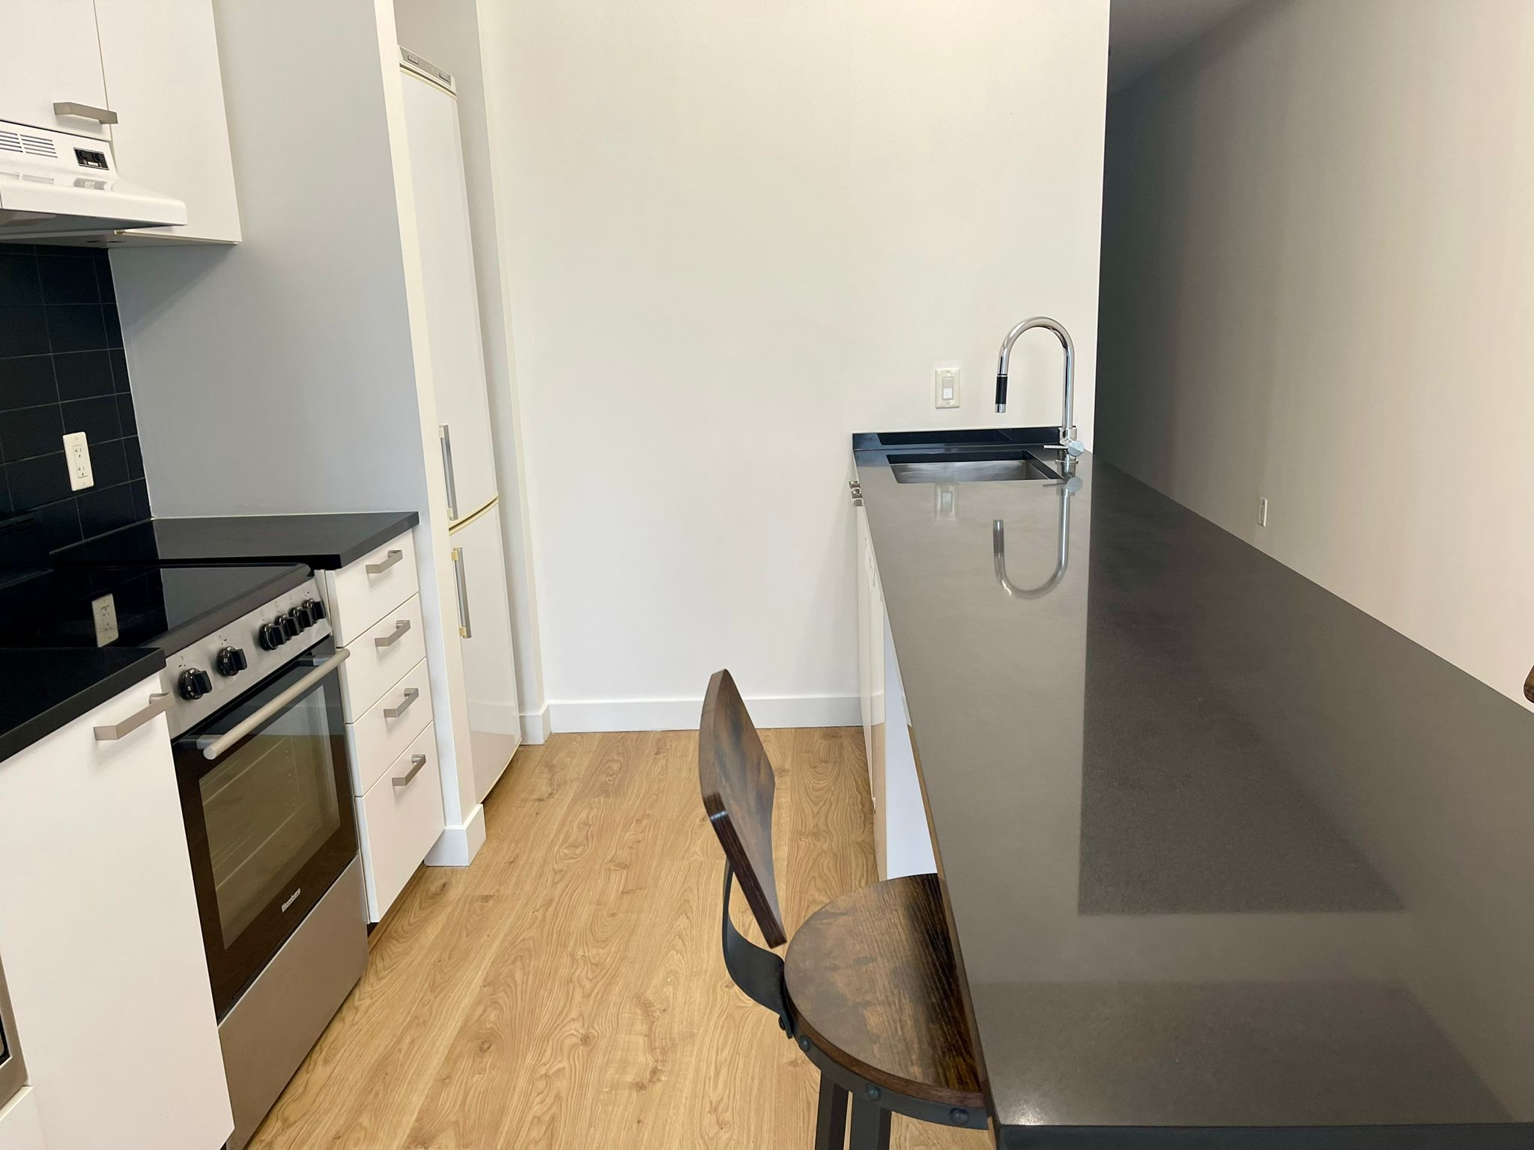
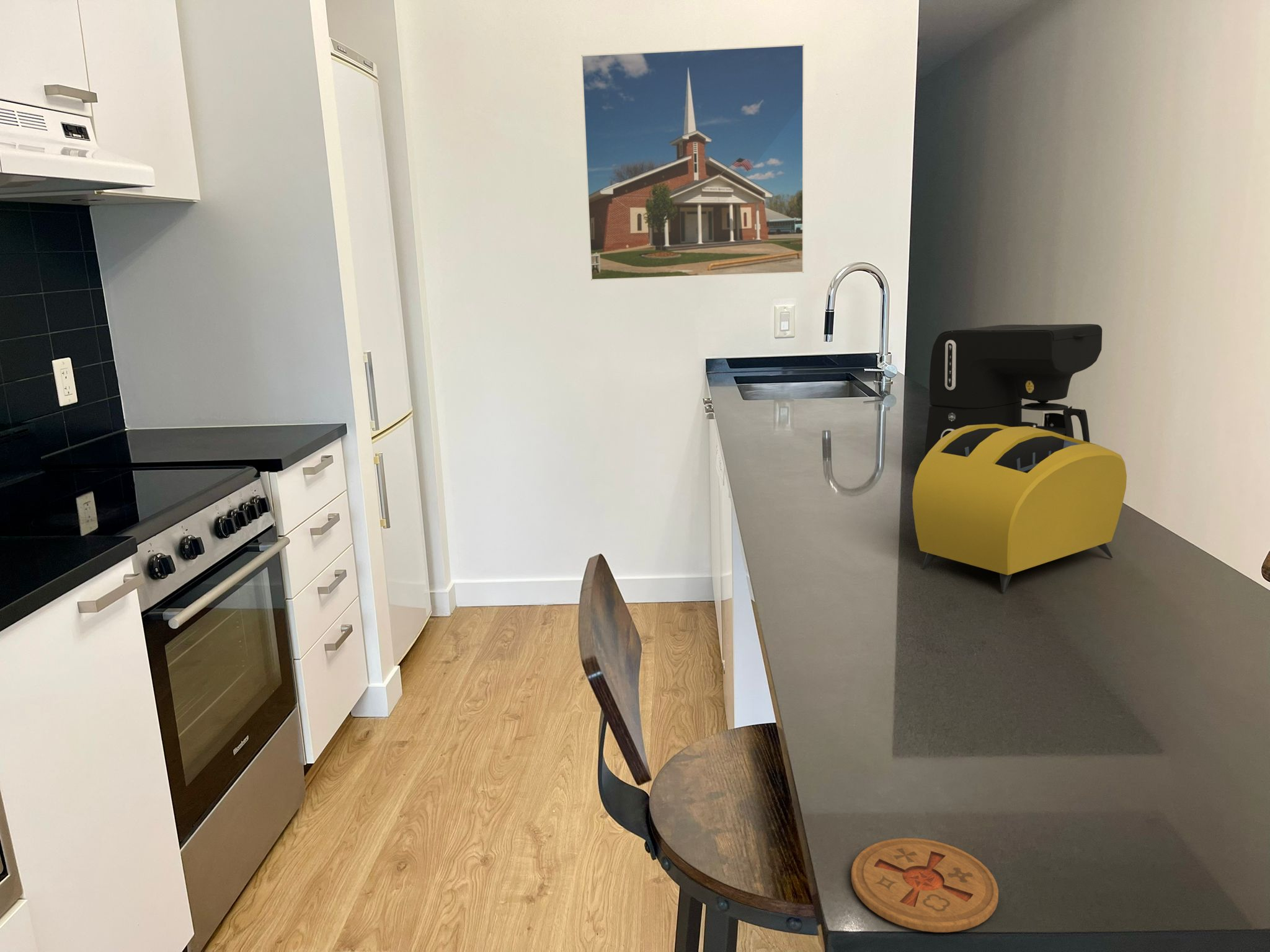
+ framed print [580,43,804,281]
+ toaster [912,424,1127,593]
+ coffee maker [925,324,1103,456]
+ coaster [851,837,999,933]
